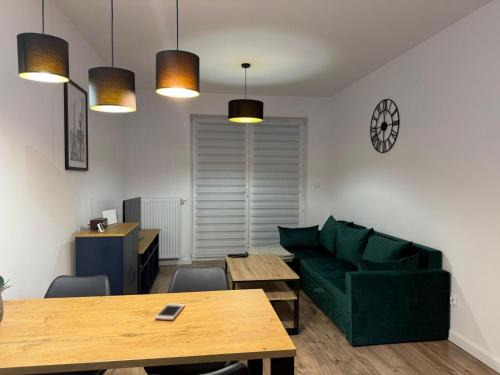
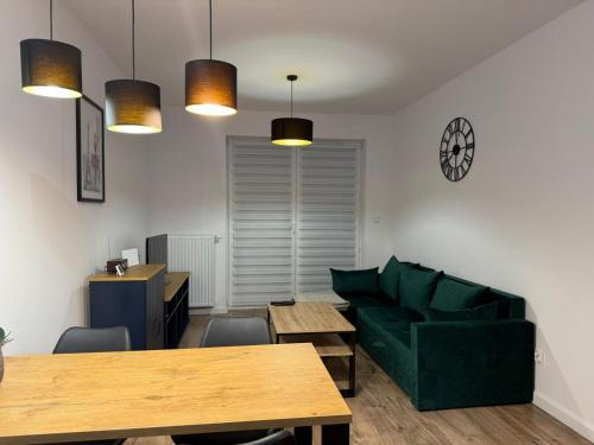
- cell phone [154,302,186,321]
